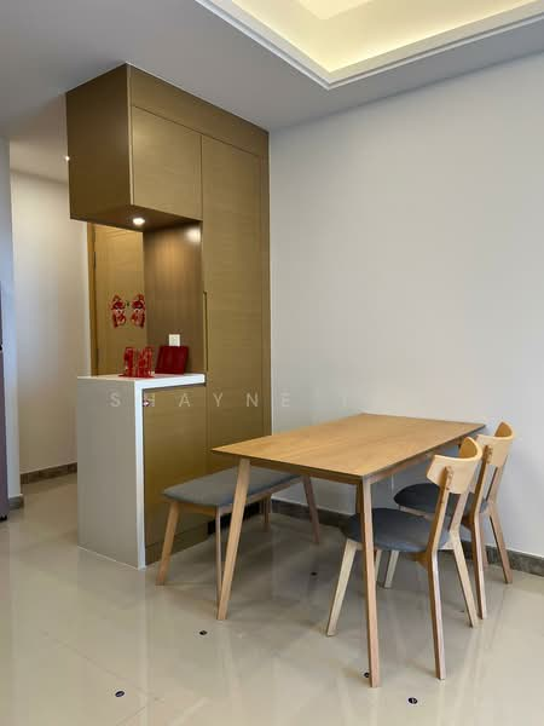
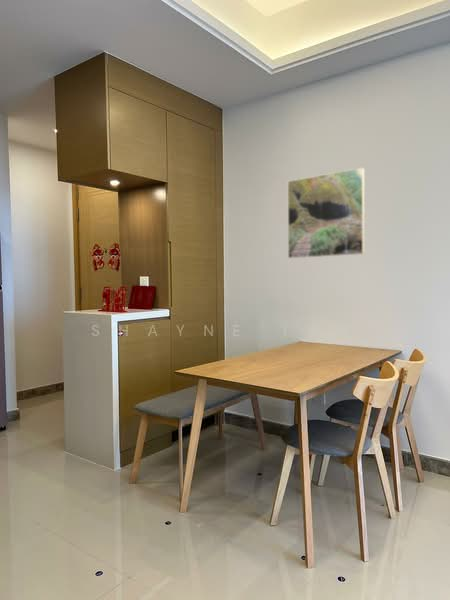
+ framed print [287,167,366,259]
